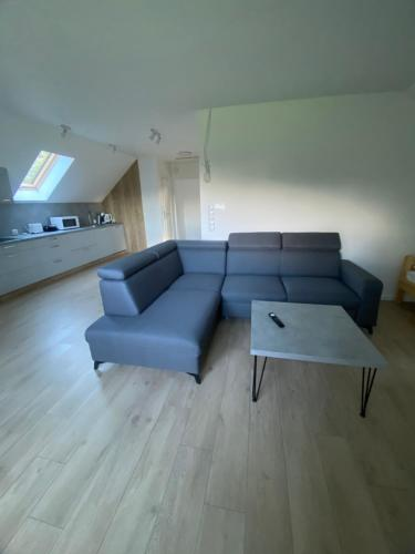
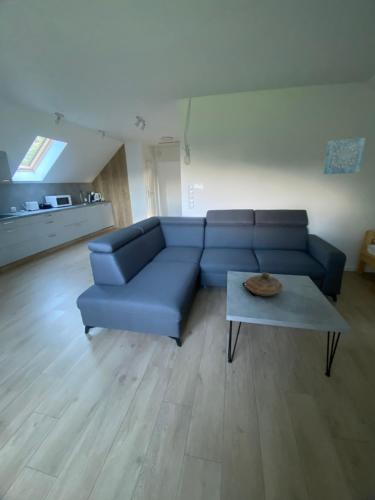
+ decorative bowl [244,271,284,297]
+ wall art [323,137,367,175]
